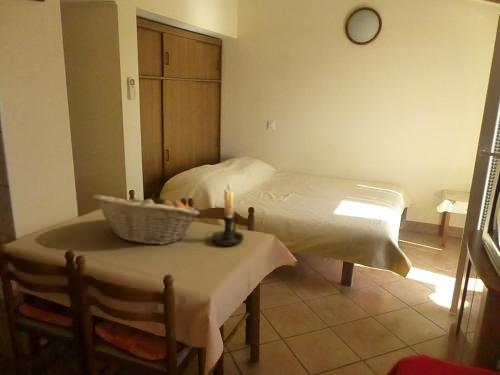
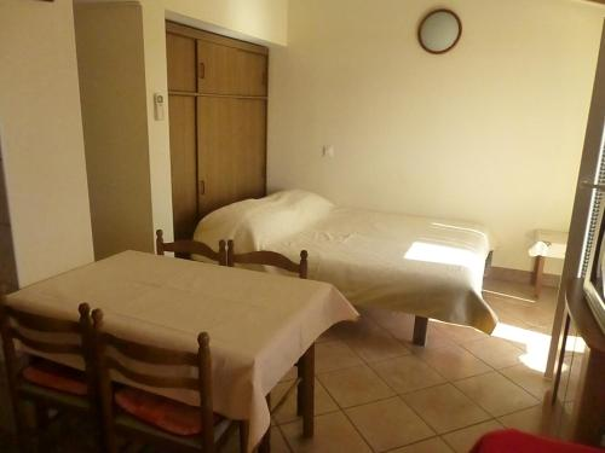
- fruit basket [92,193,200,245]
- candle holder [211,181,245,247]
